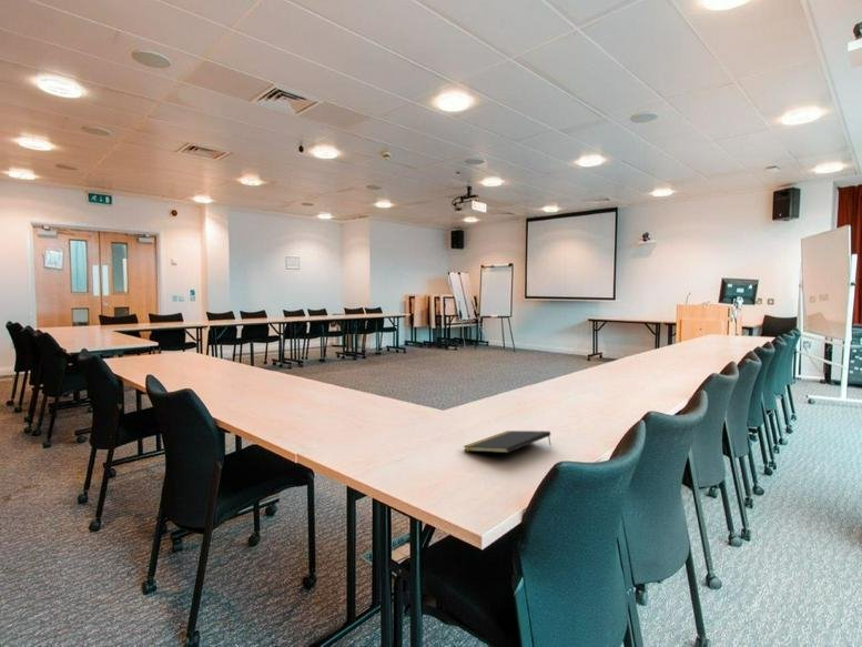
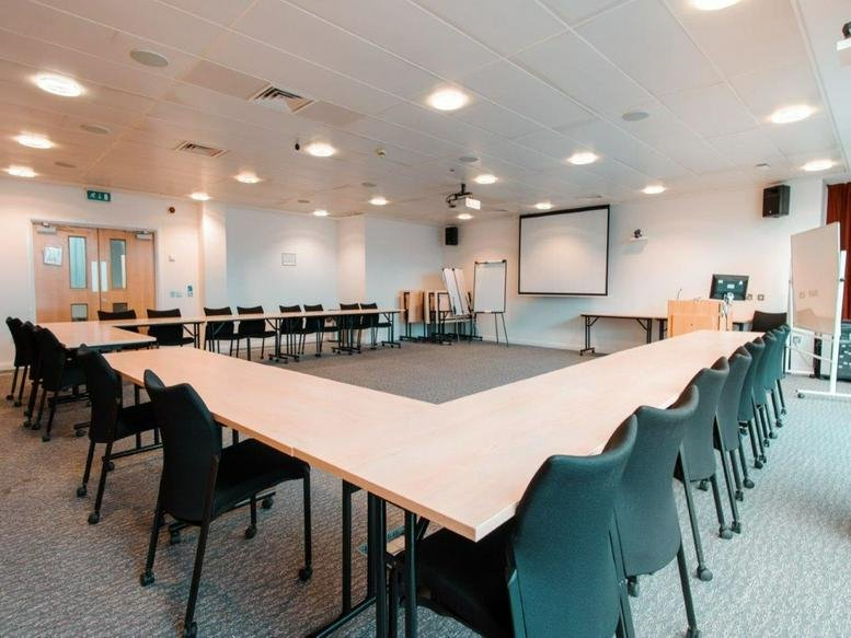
- notepad [463,429,551,454]
